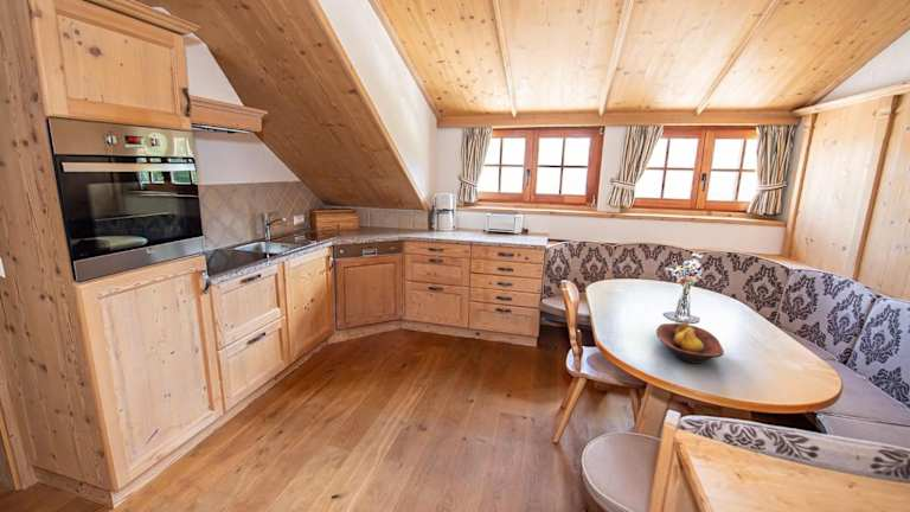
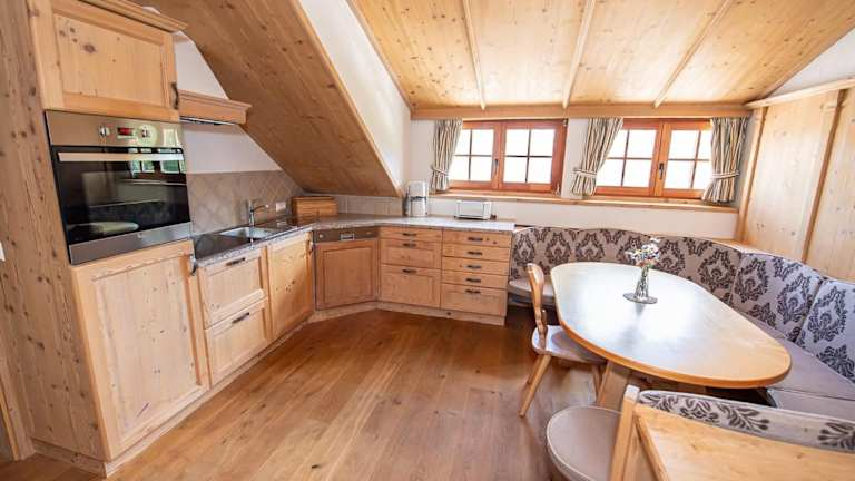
- fruit bowl [655,321,725,365]
